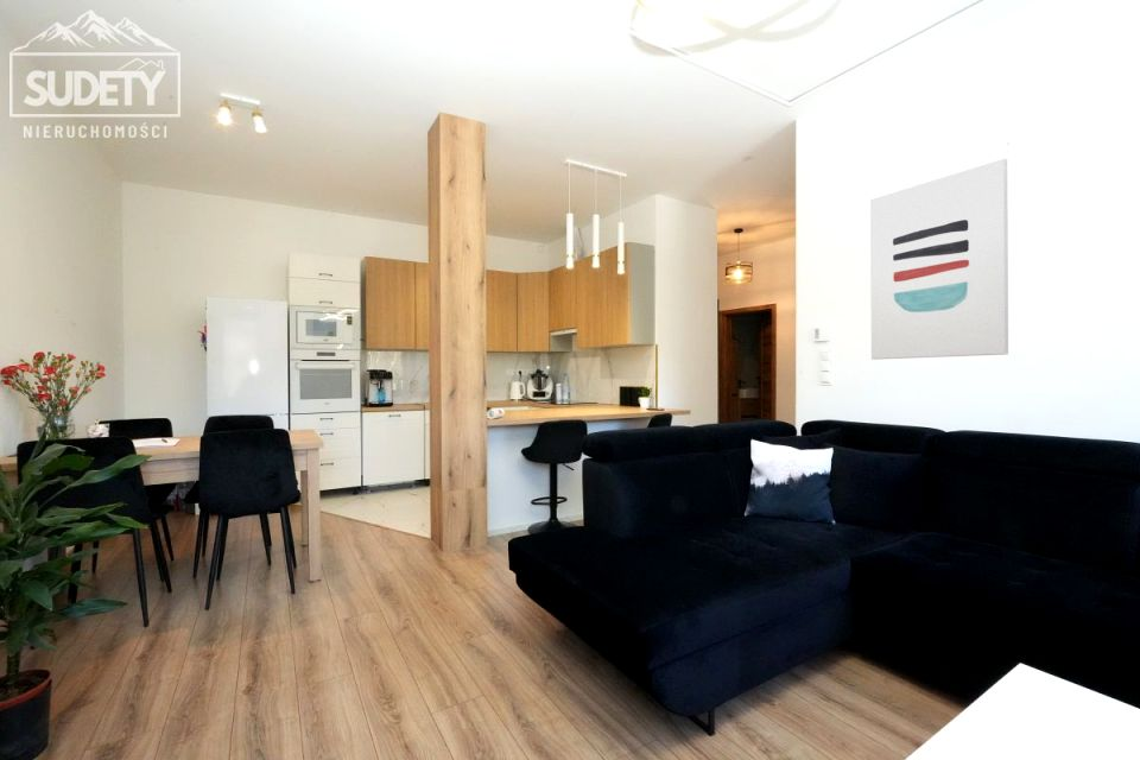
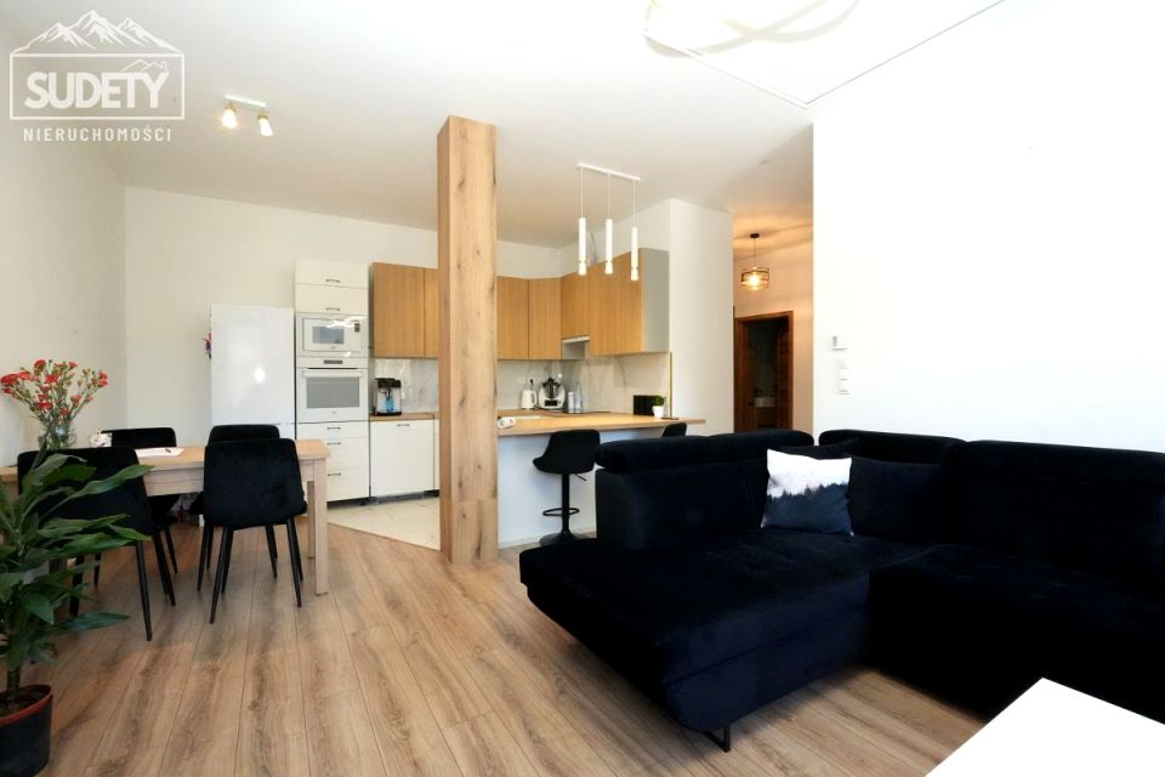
- wall art [869,158,1009,361]
